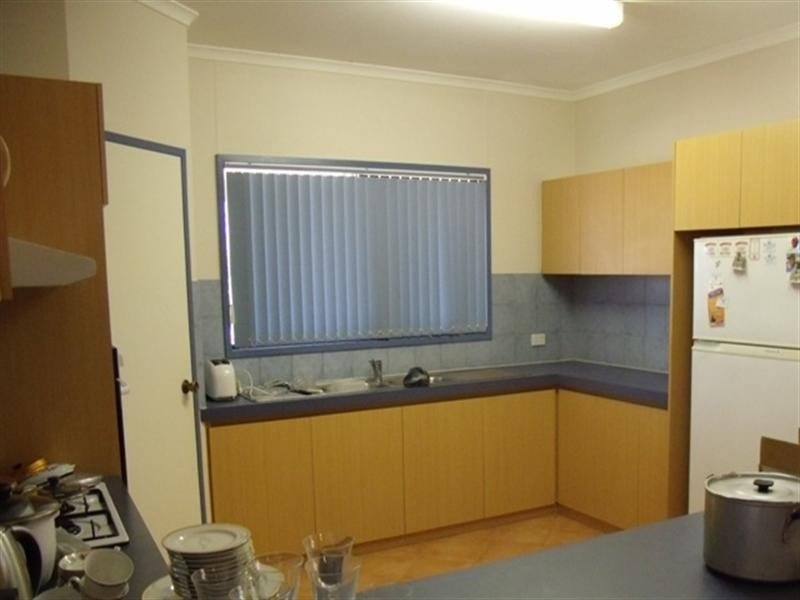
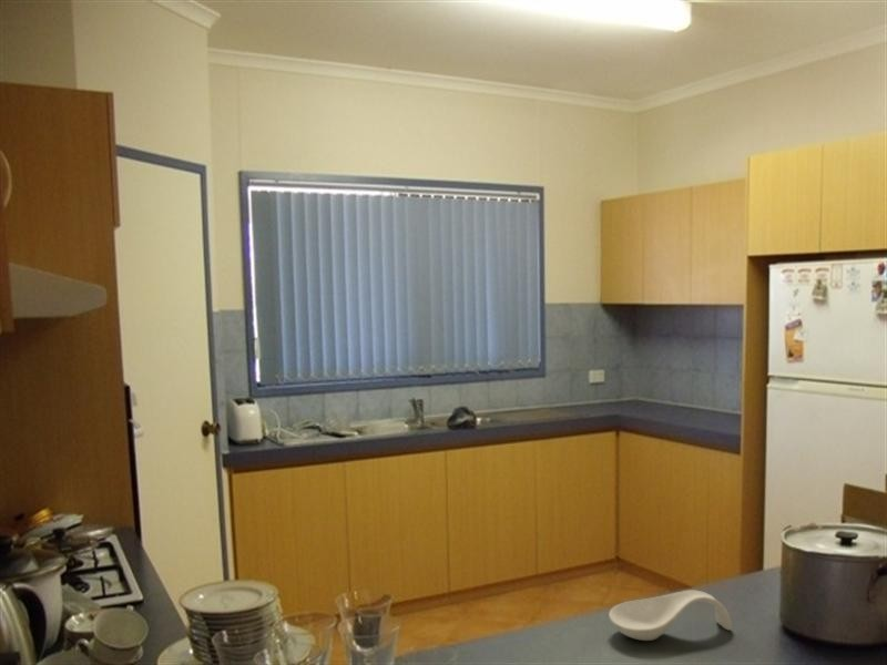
+ spoon rest [608,590,733,642]
